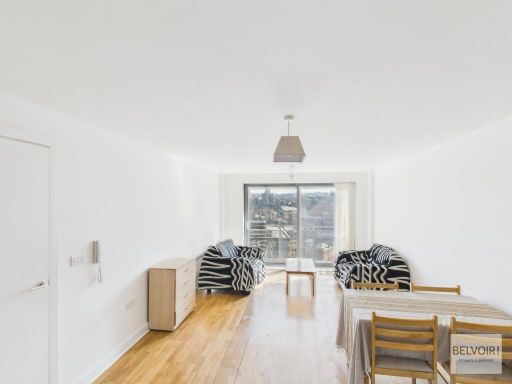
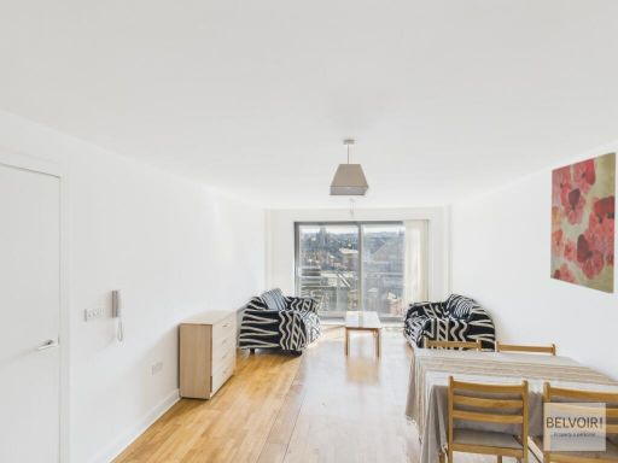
+ wall art [549,151,617,294]
